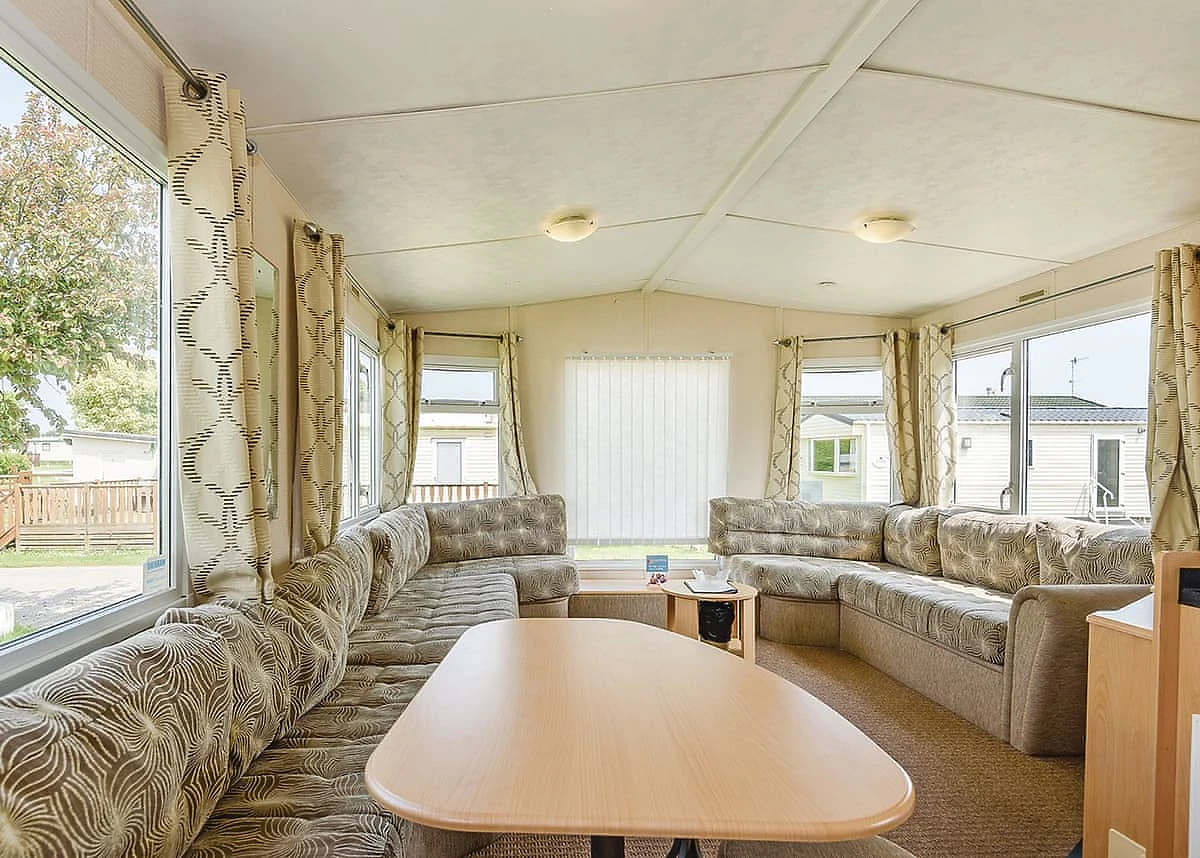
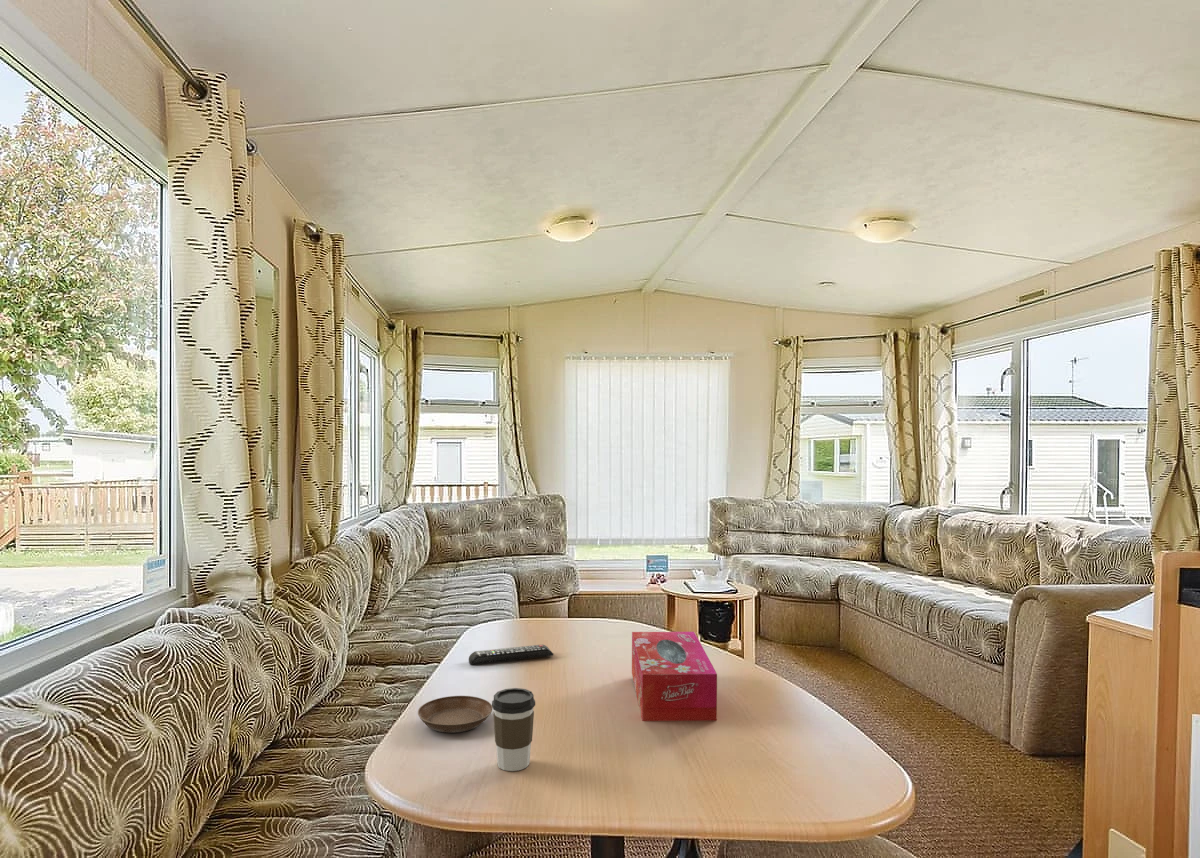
+ tissue box [631,631,718,722]
+ remote control [468,644,554,666]
+ coffee cup [491,687,536,772]
+ saucer [417,695,493,734]
